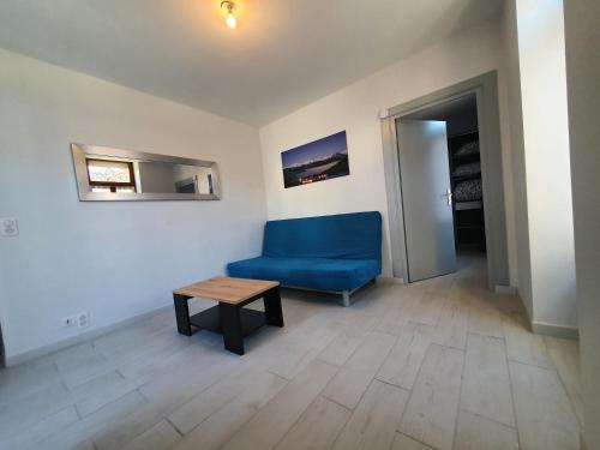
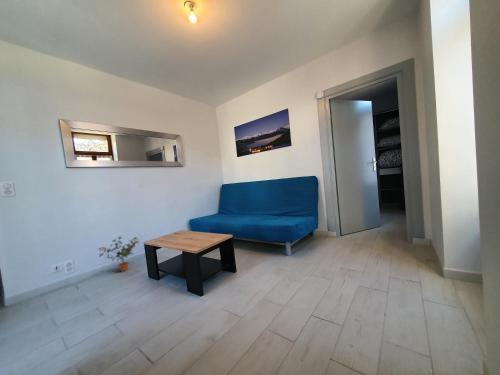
+ potted plant [97,236,140,273]
